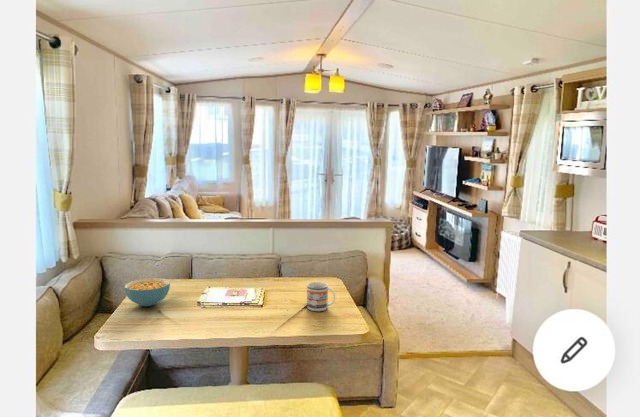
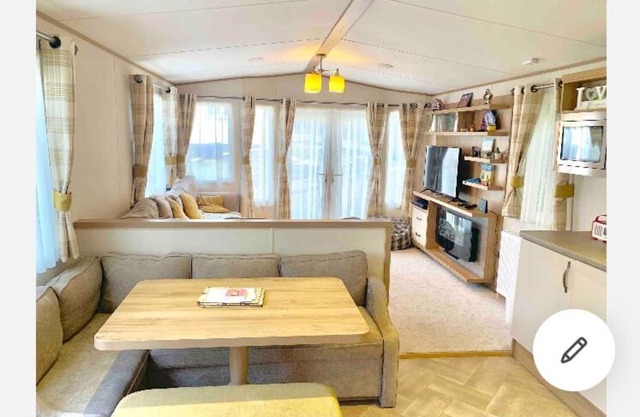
- cereal bowl [124,277,171,307]
- mug [306,281,337,312]
